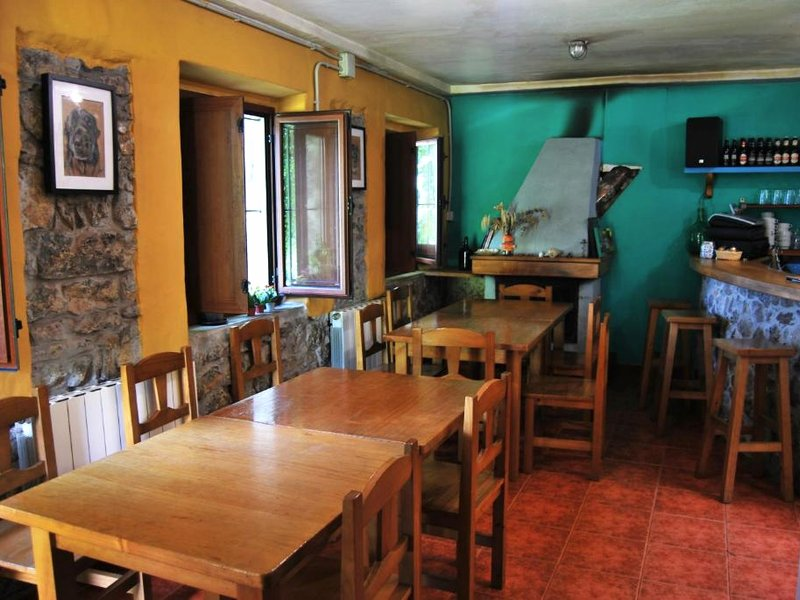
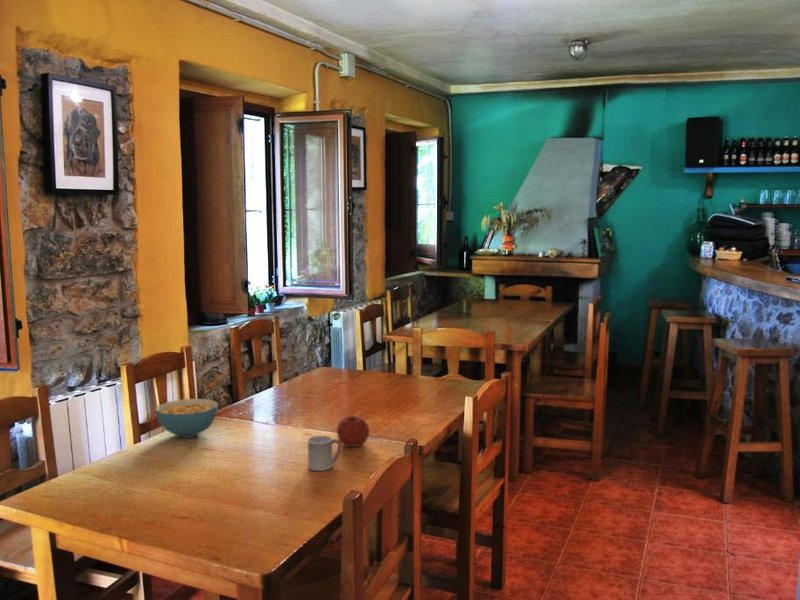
+ cup [307,435,343,472]
+ fruit [336,413,370,448]
+ cereal bowl [155,398,219,439]
